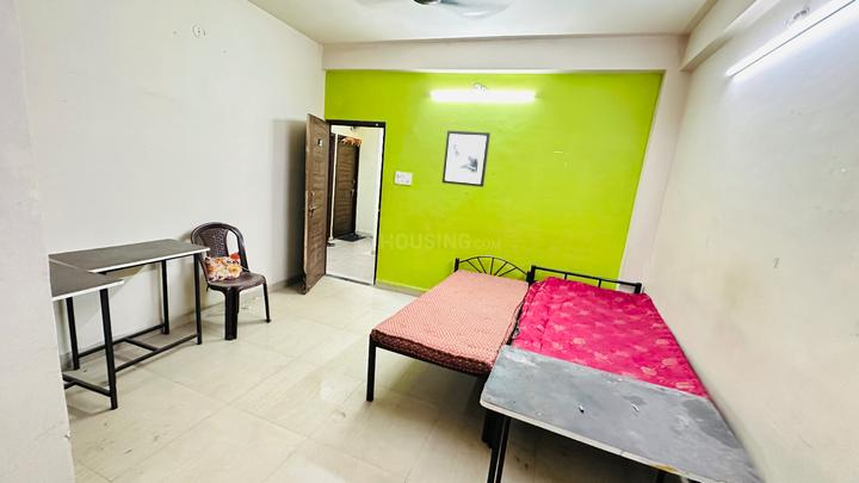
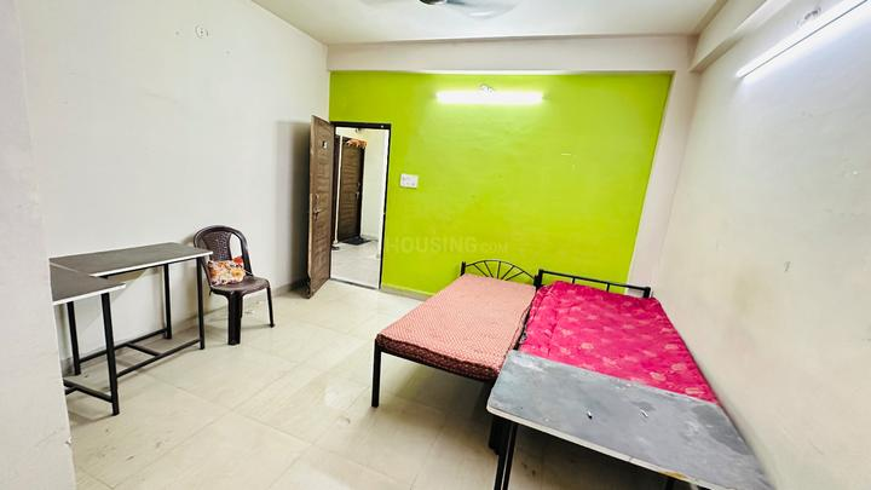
- wall art [441,130,492,188]
